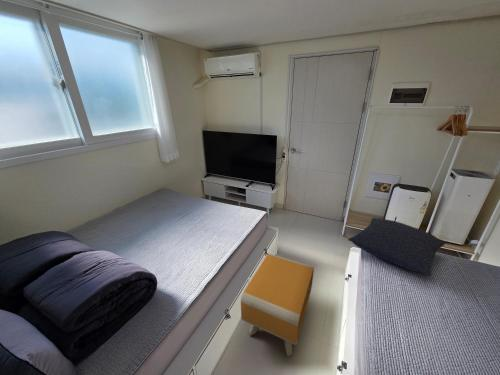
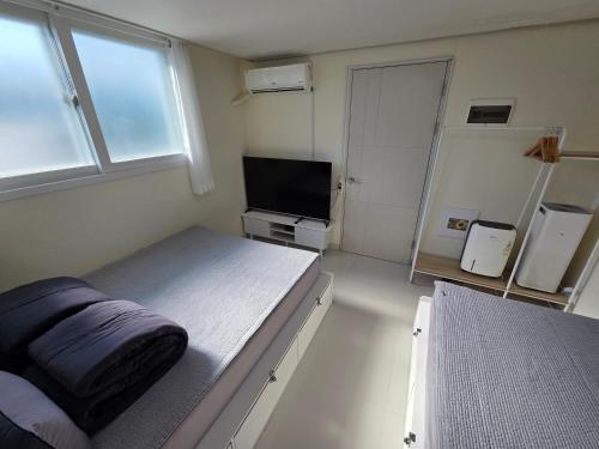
- nightstand [240,253,315,357]
- pillow [347,217,447,277]
